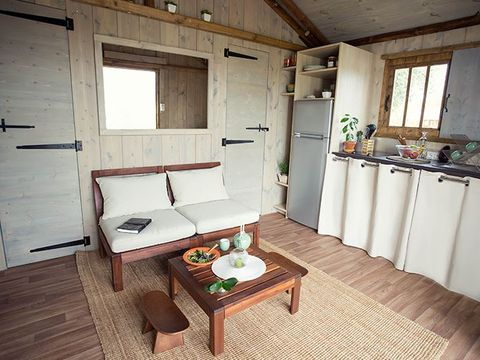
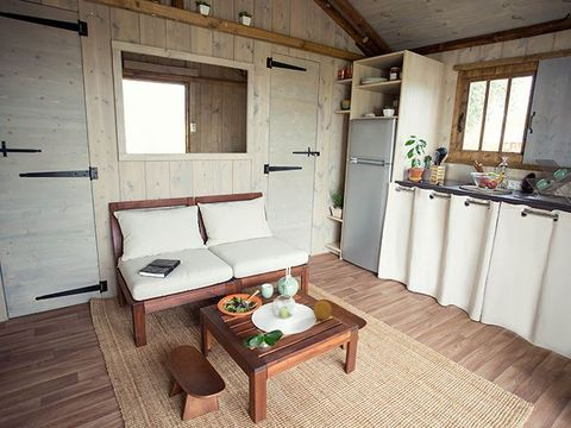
+ fruit [312,300,333,321]
